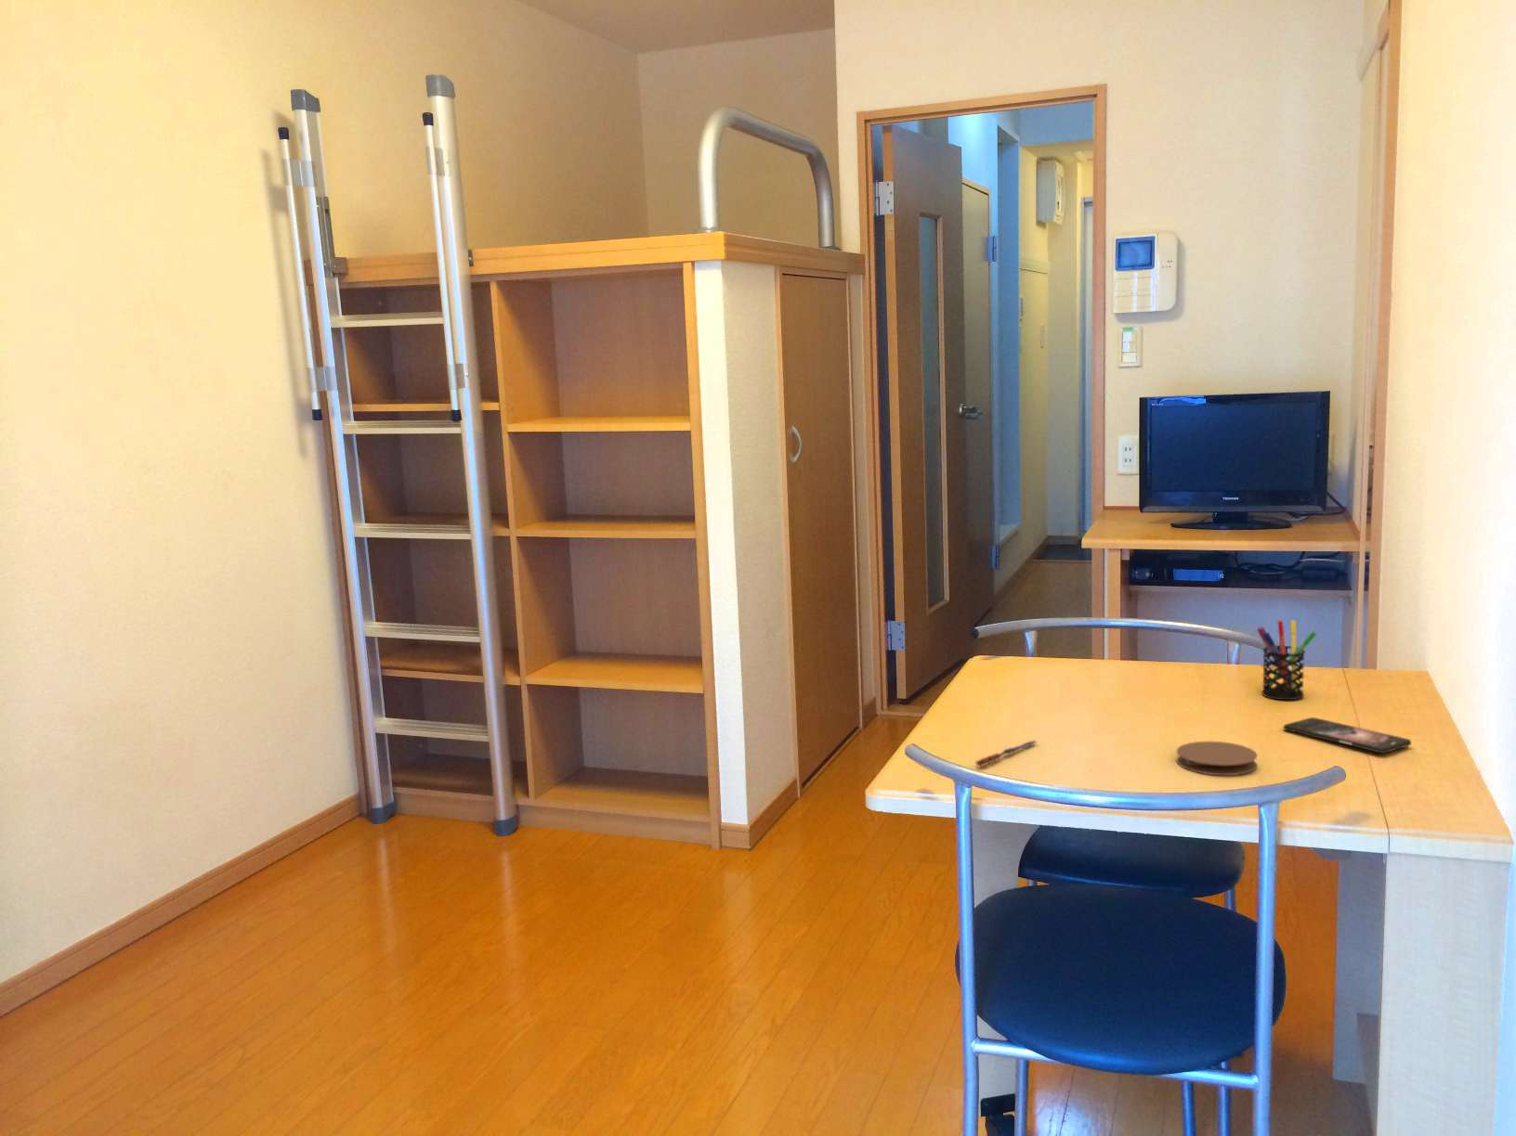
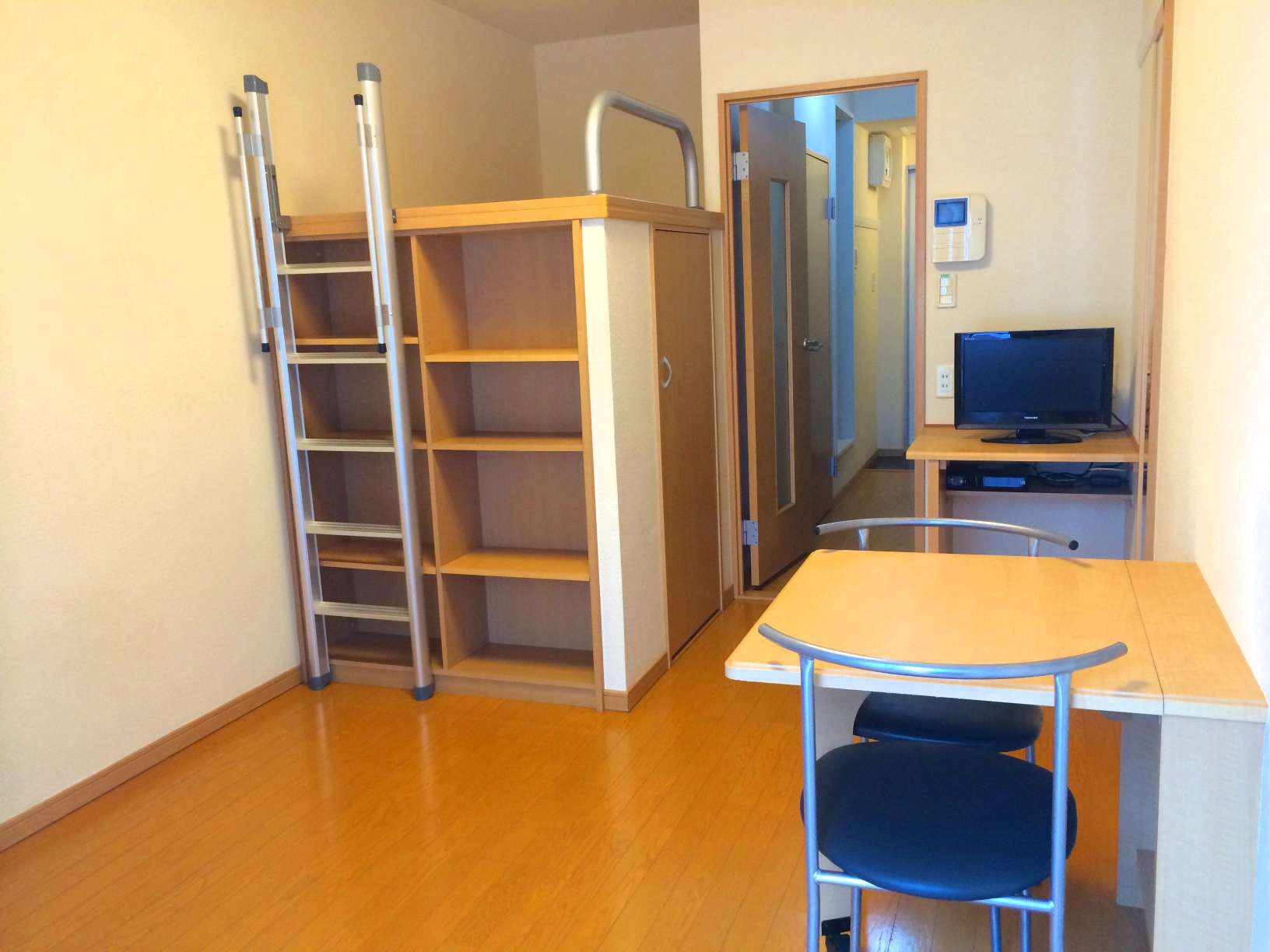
- pen holder [1256,619,1317,700]
- pen [974,740,1040,767]
- smartphone [1283,716,1412,754]
- coaster [1175,741,1258,776]
